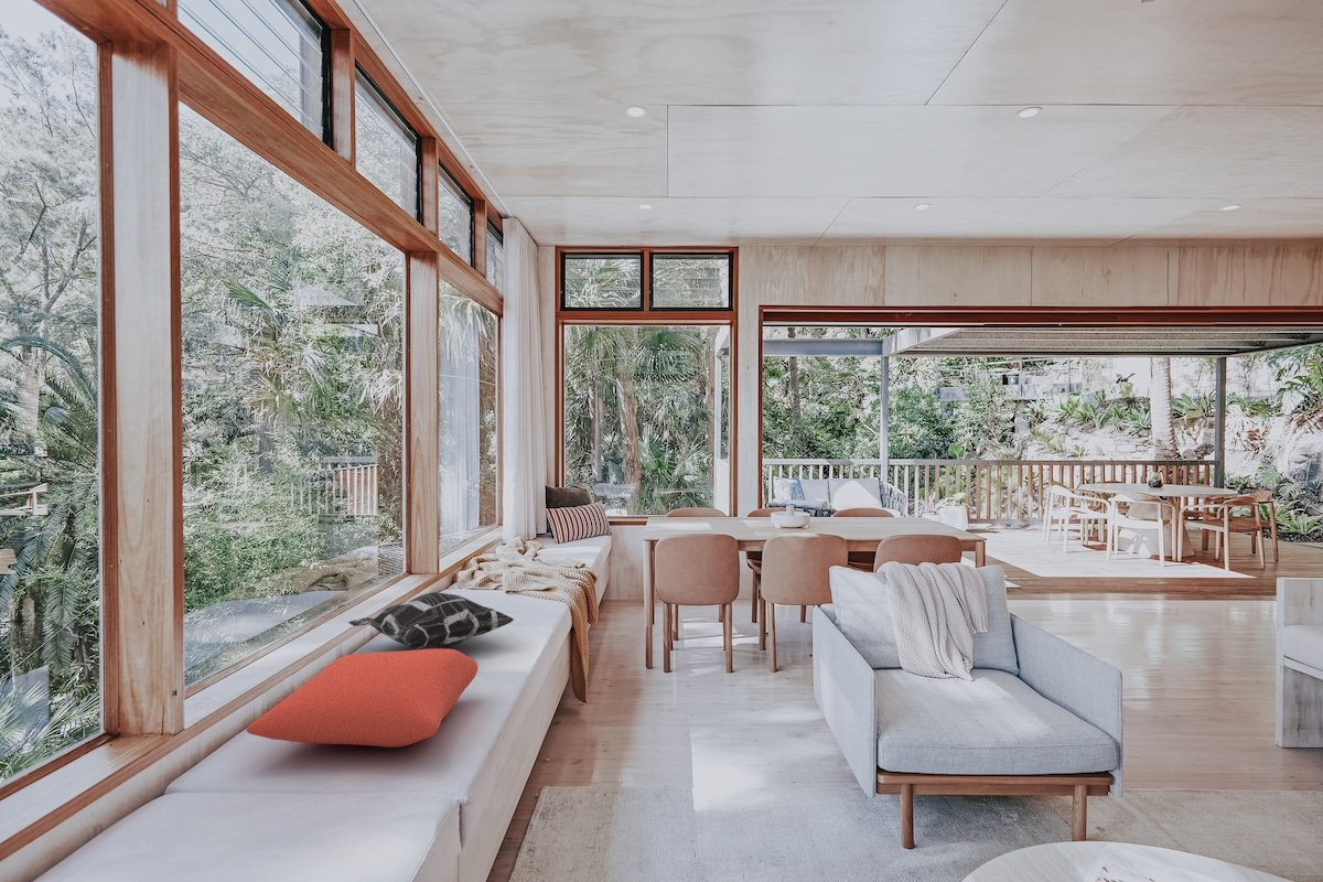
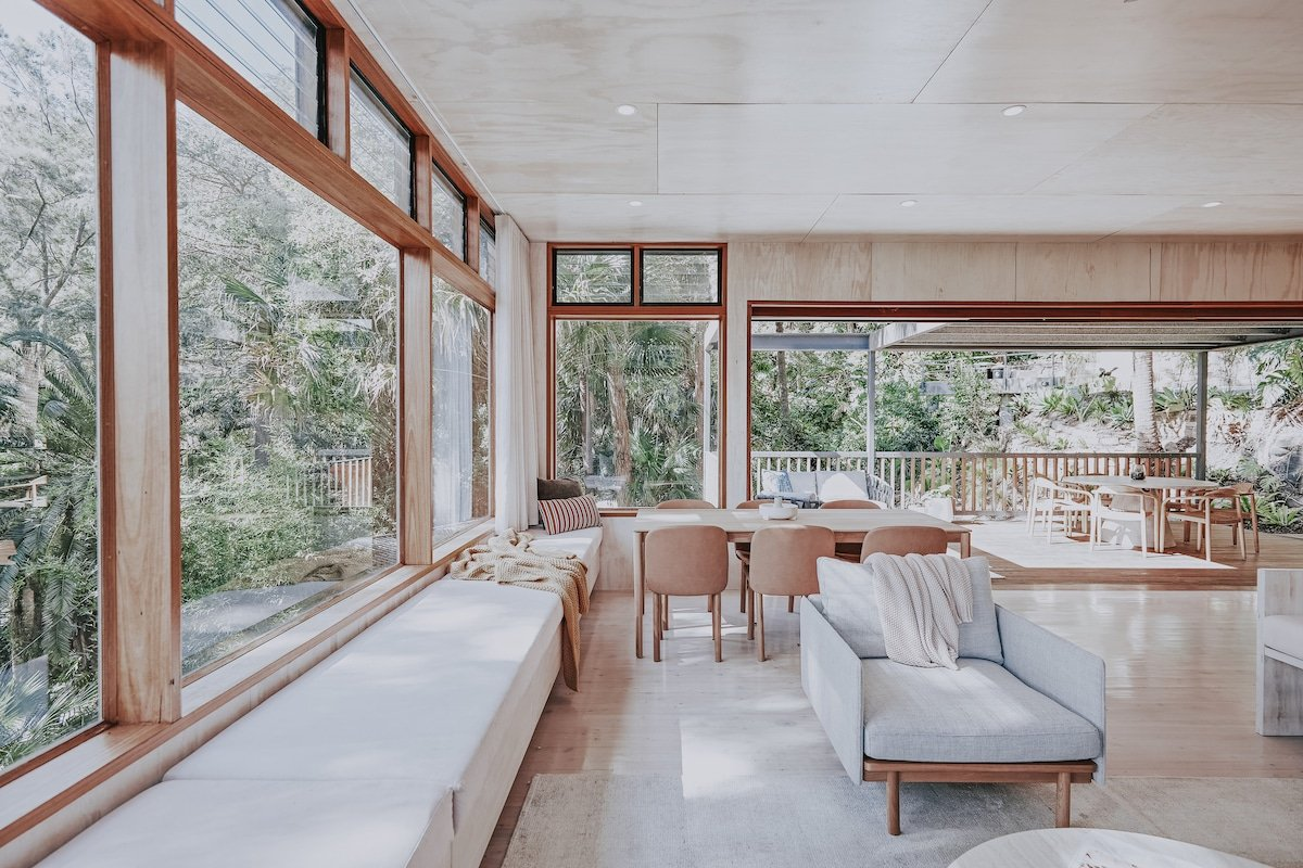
- cushion [245,648,480,749]
- decorative pillow [347,591,515,649]
